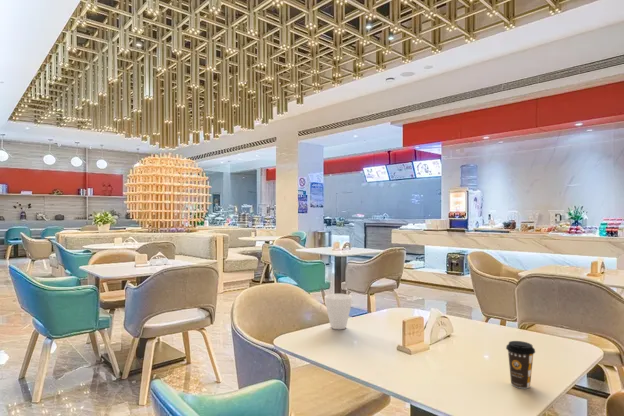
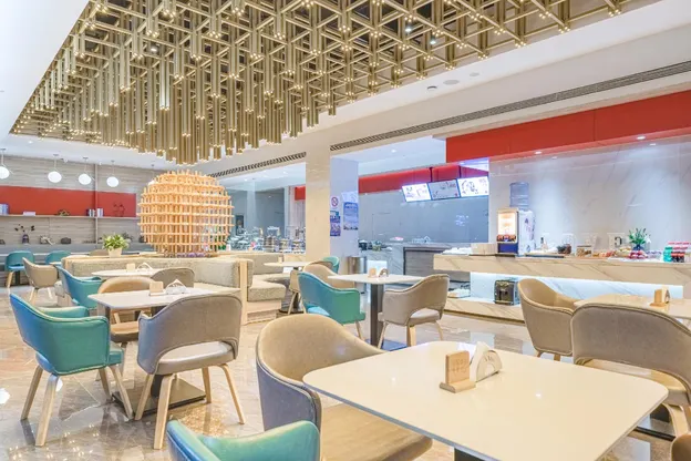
- coffee cup [505,340,536,389]
- cup [324,293,353,330]
